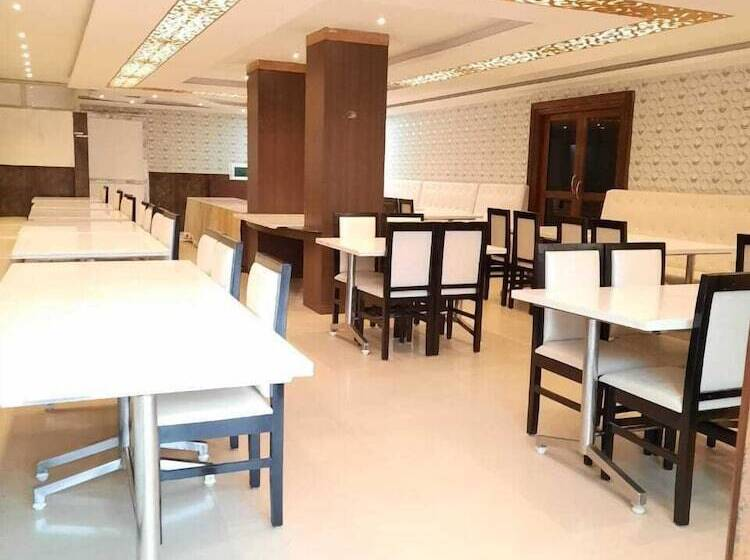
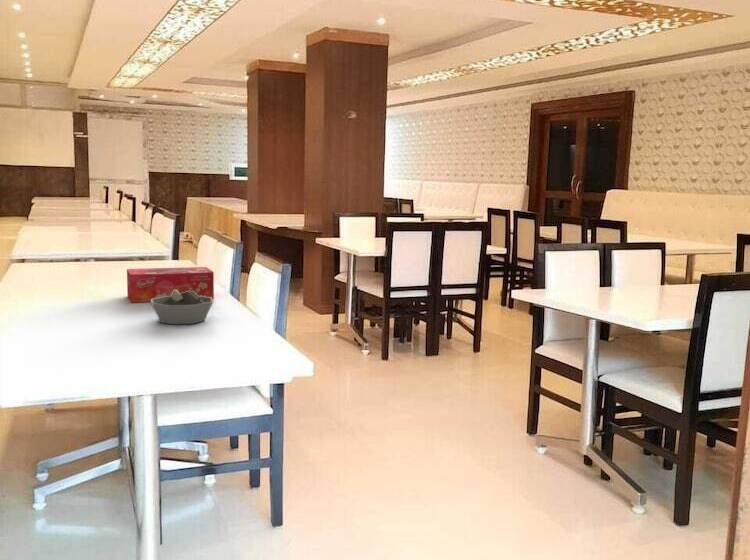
+ bowl [150,290,214,325]
+ tissue box [126,266,215,303]
